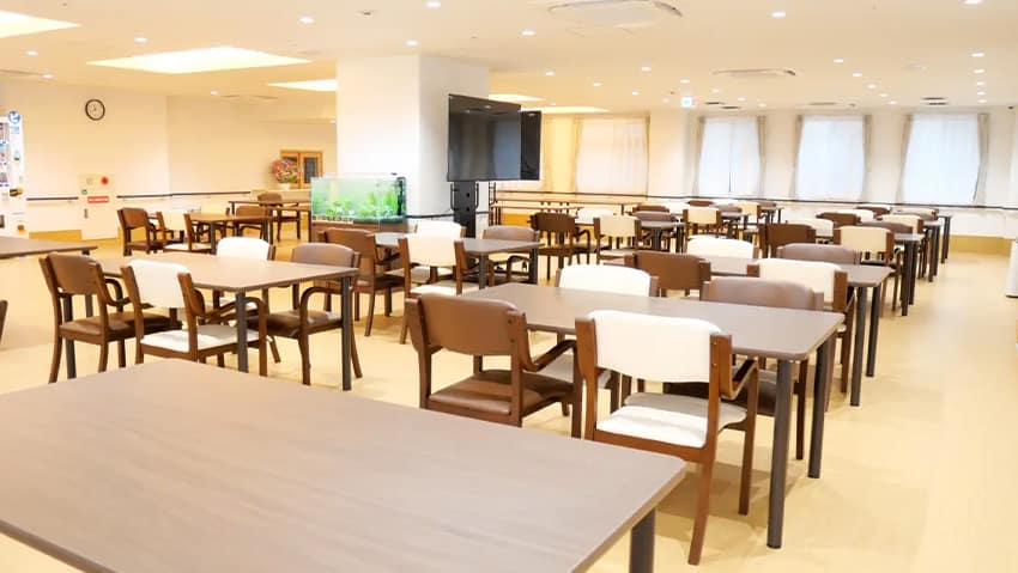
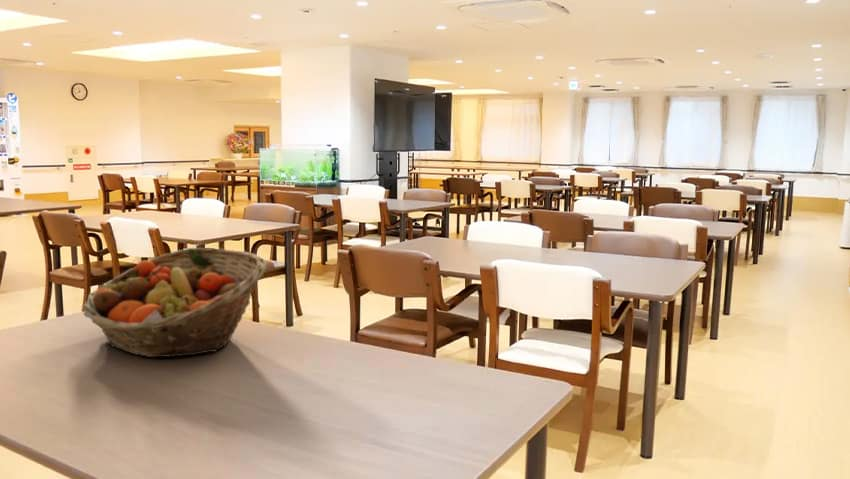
+ fruit basket [82,247,267,358]
